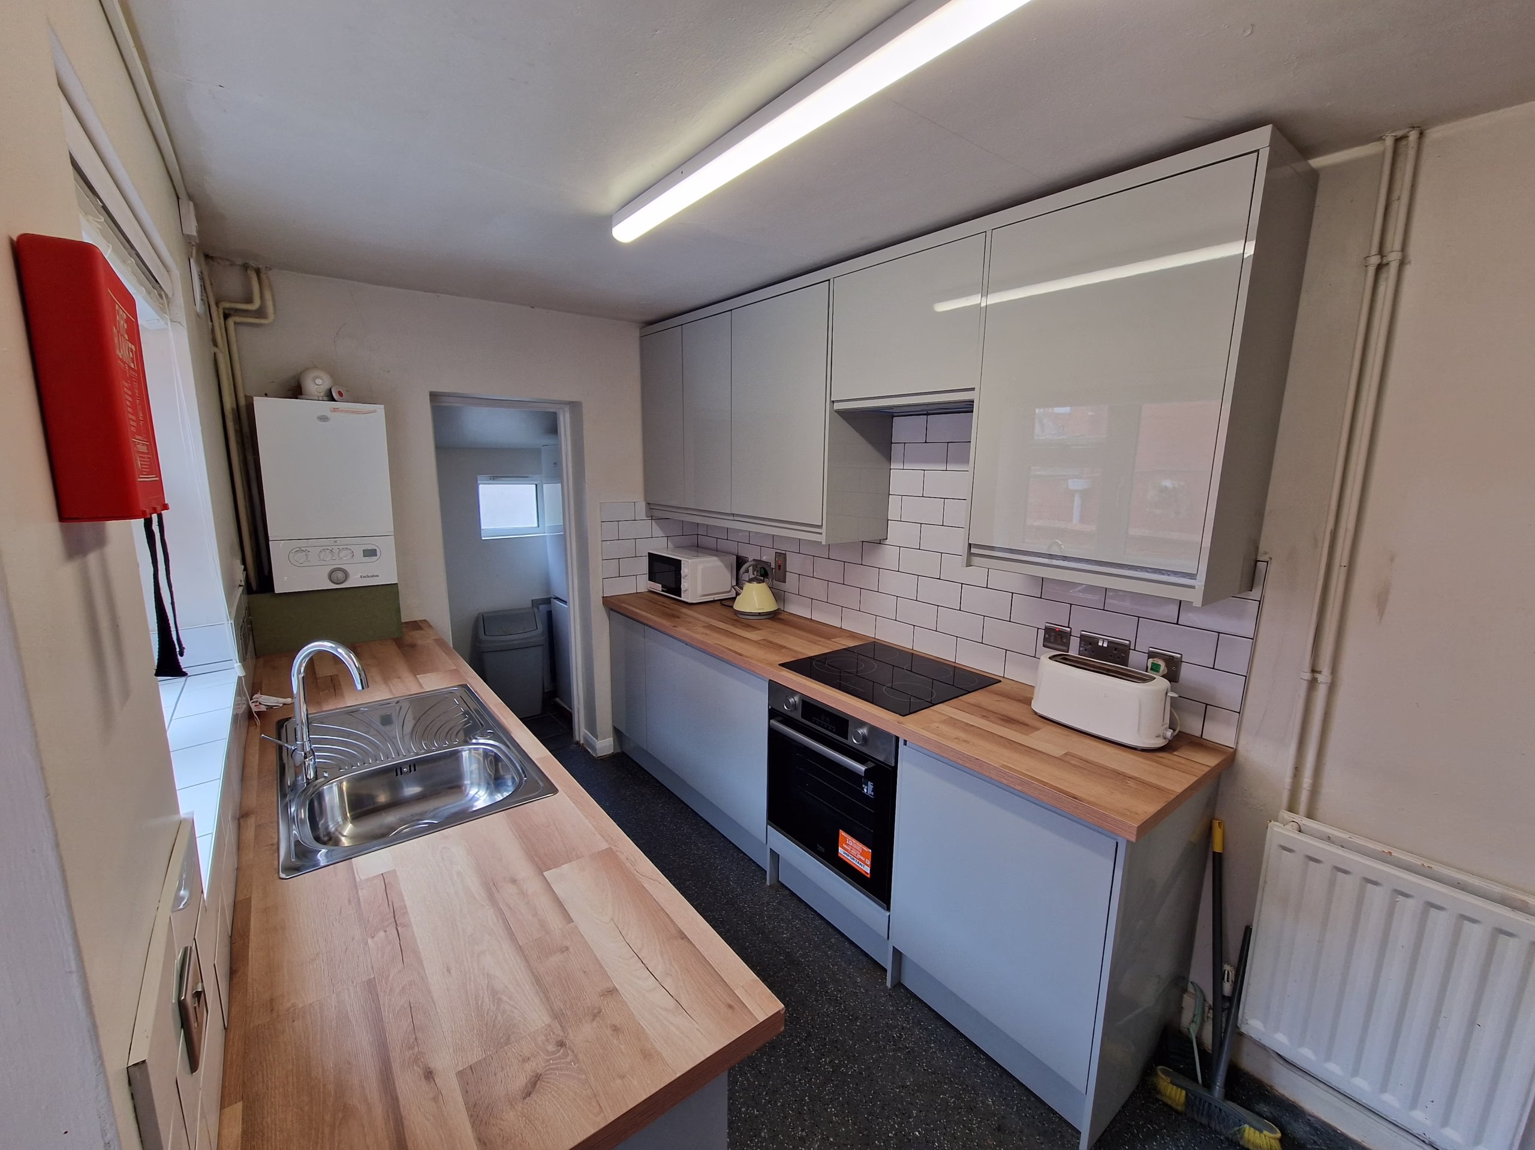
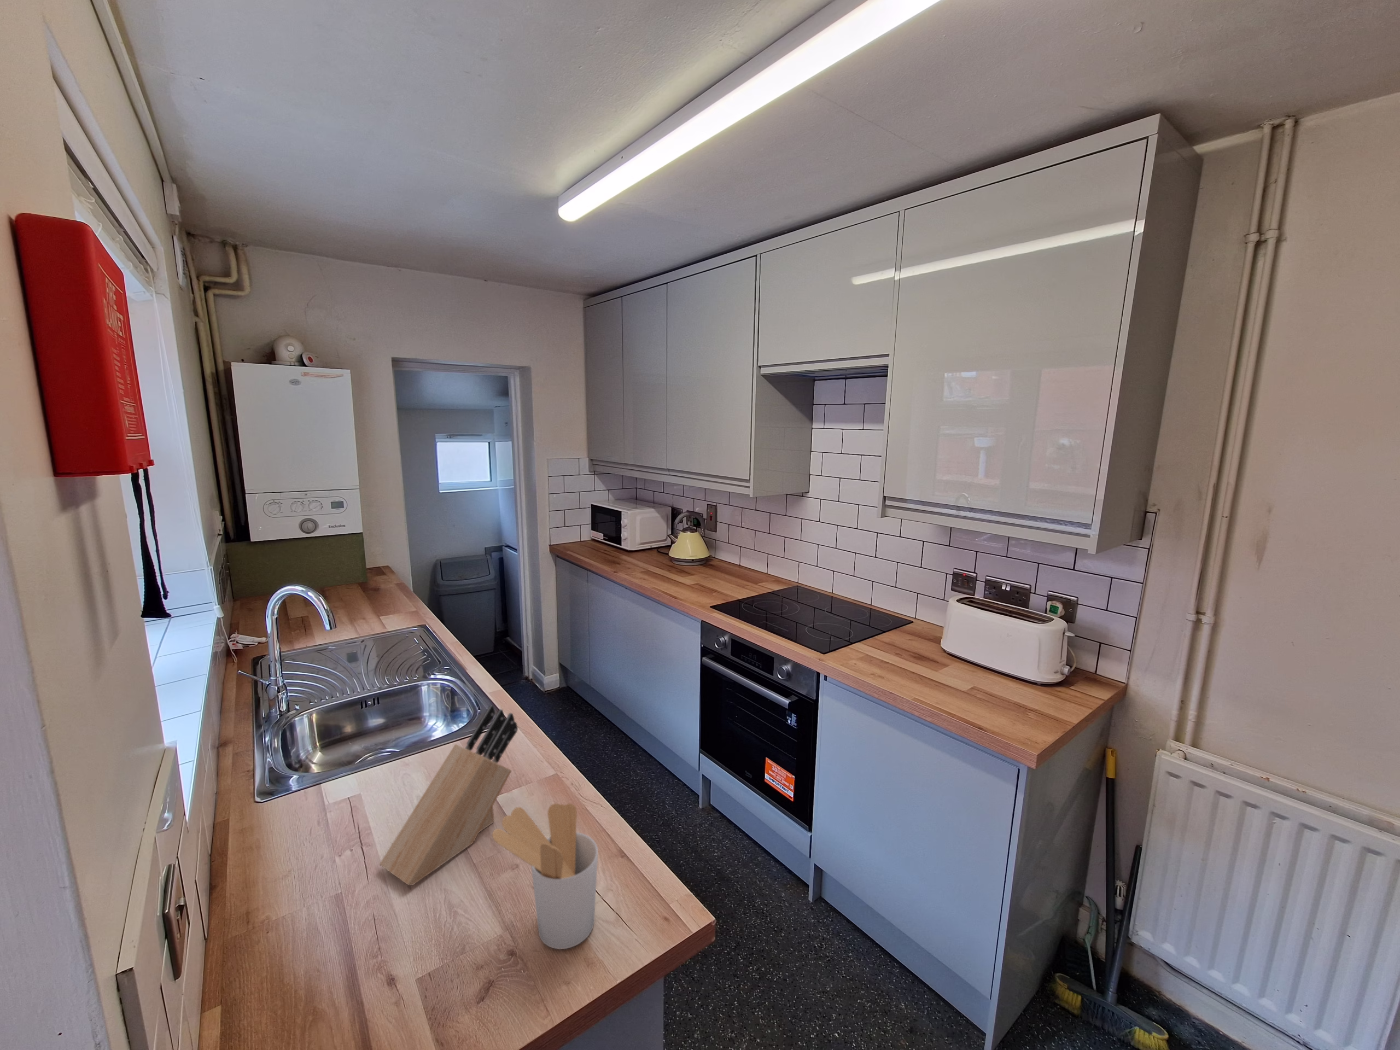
+ utensil holder [492,803,599,950]
+ knife block [379,705,518,886]
